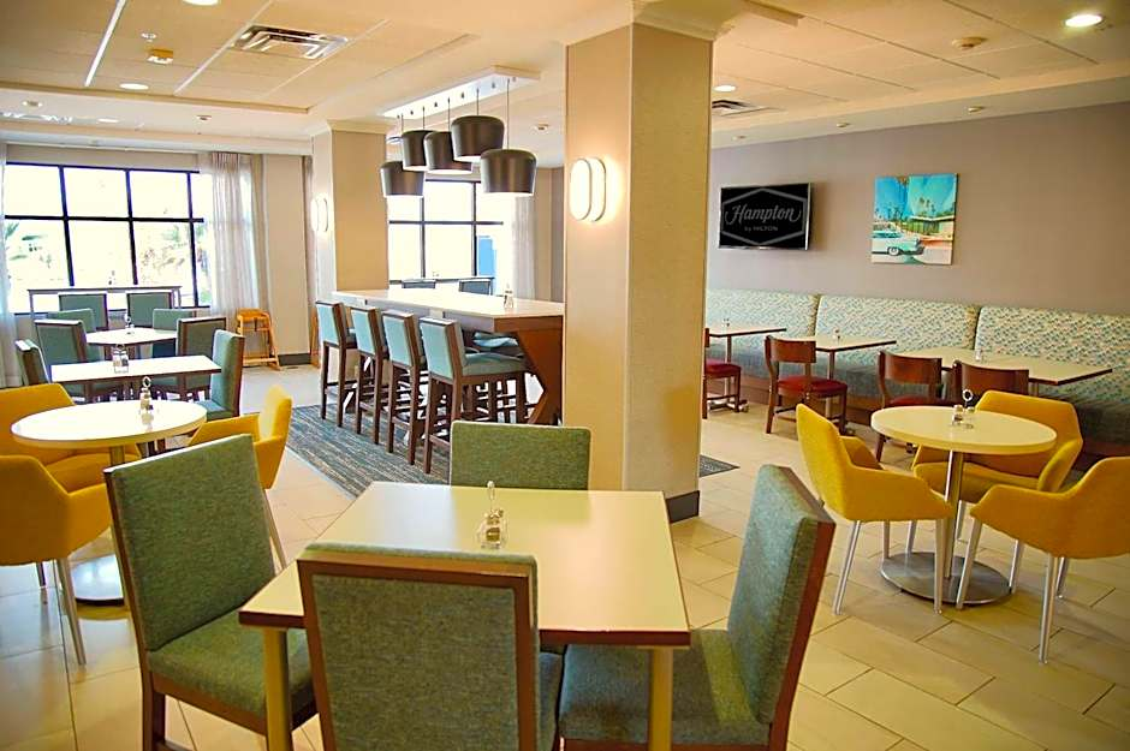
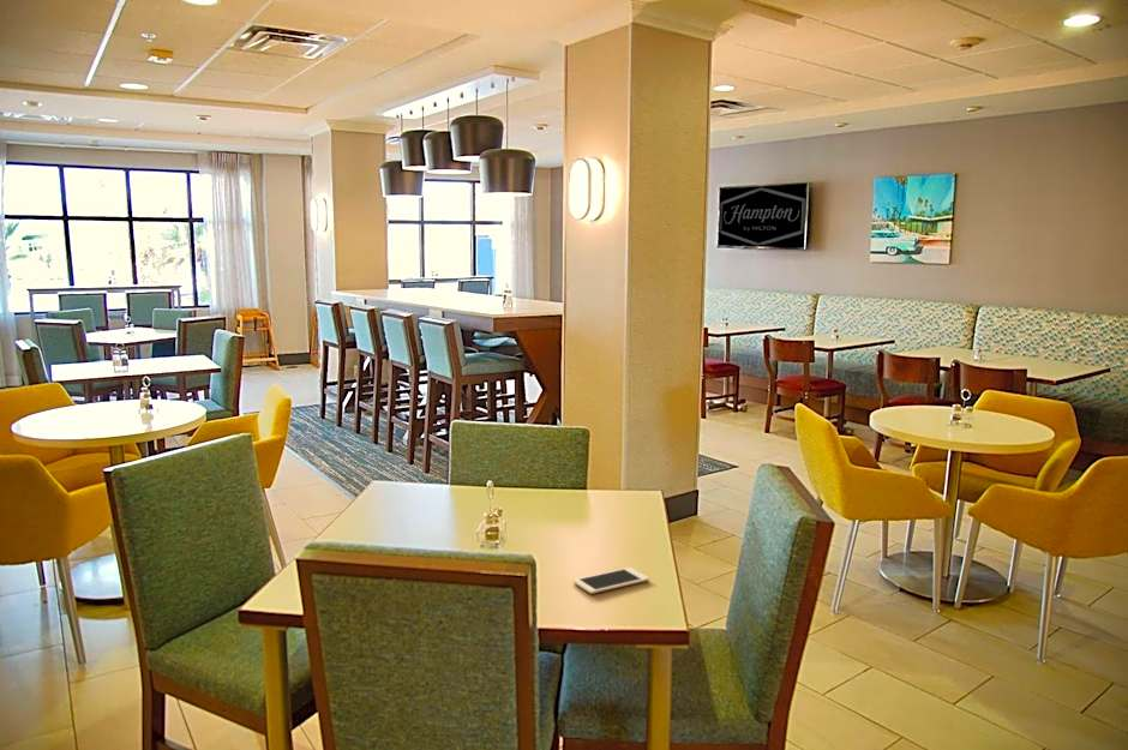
+ cell phone [572,566,650,595]
